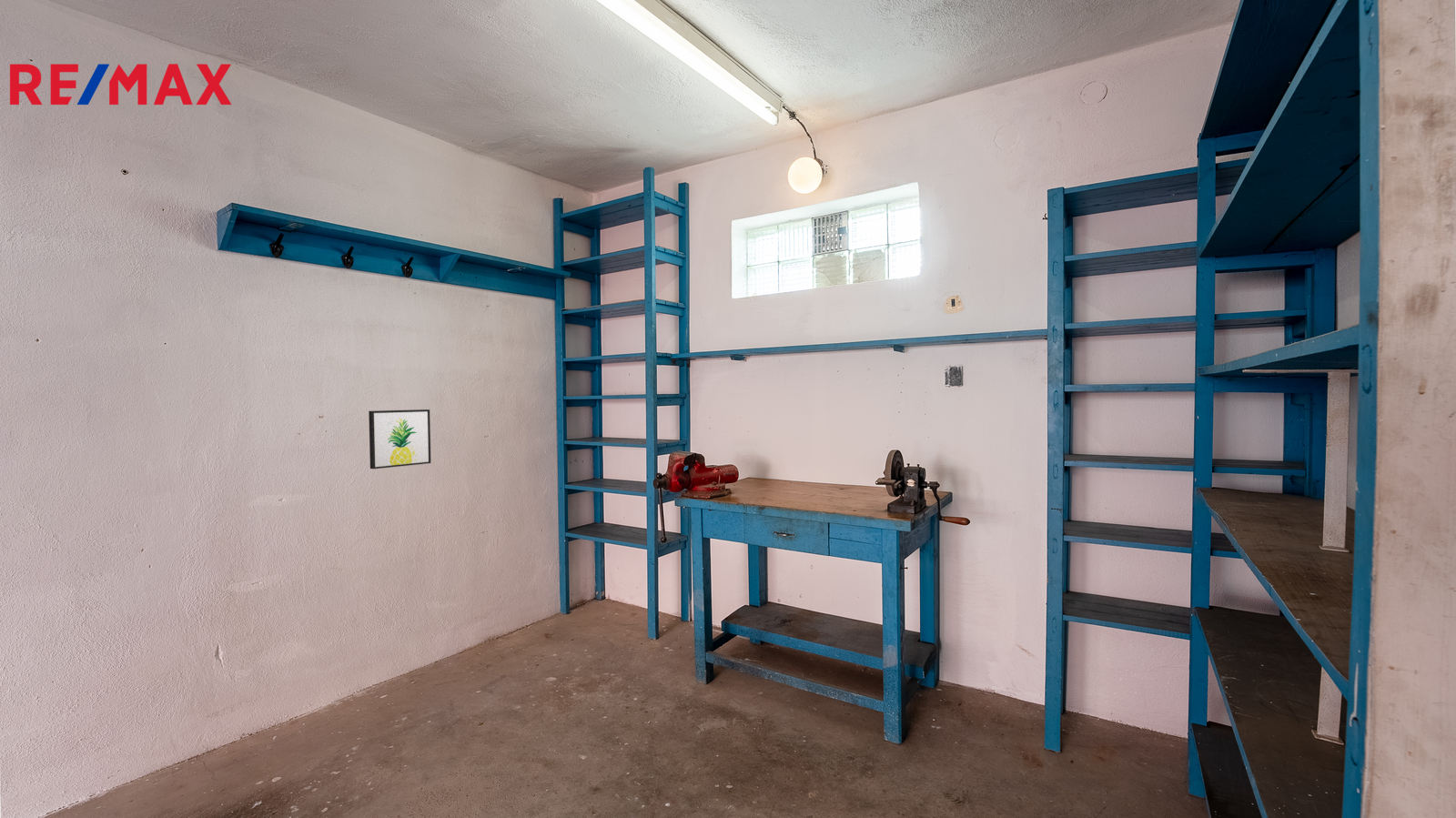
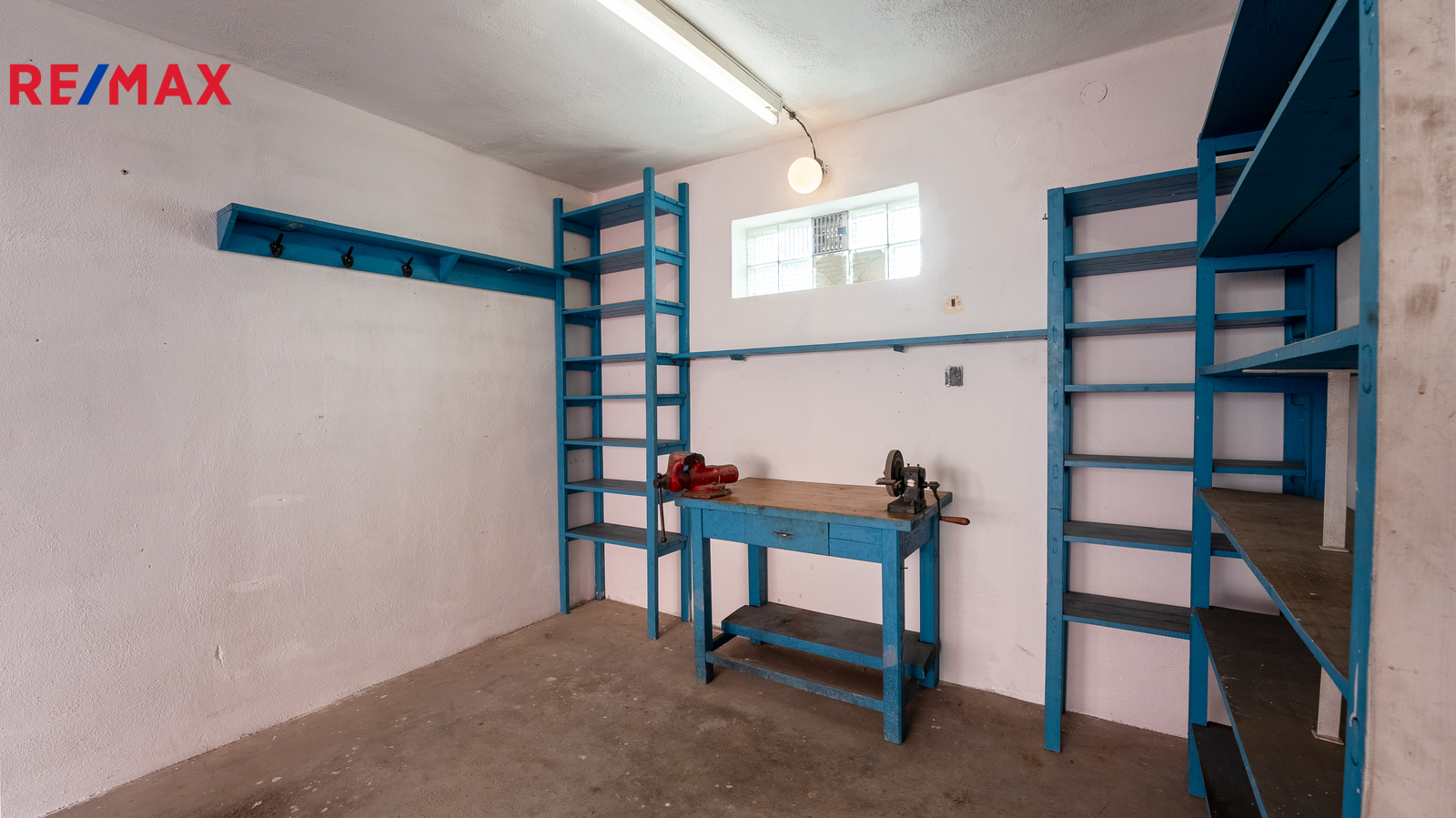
- wall art [368,409,432,470]
